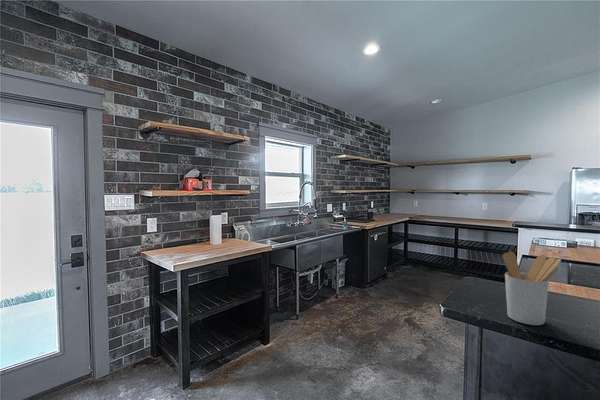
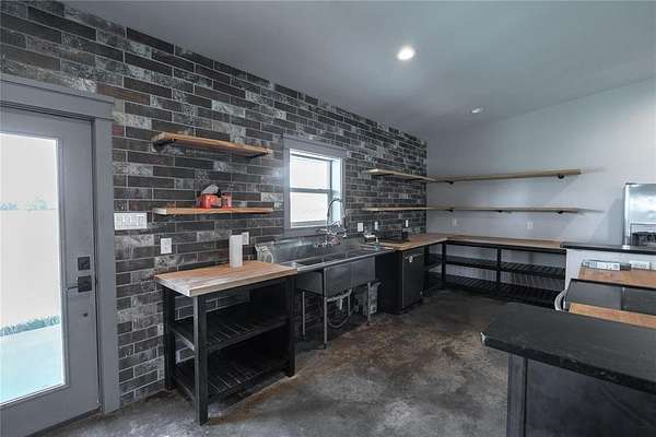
- utensil holder [502,251,562,326]
